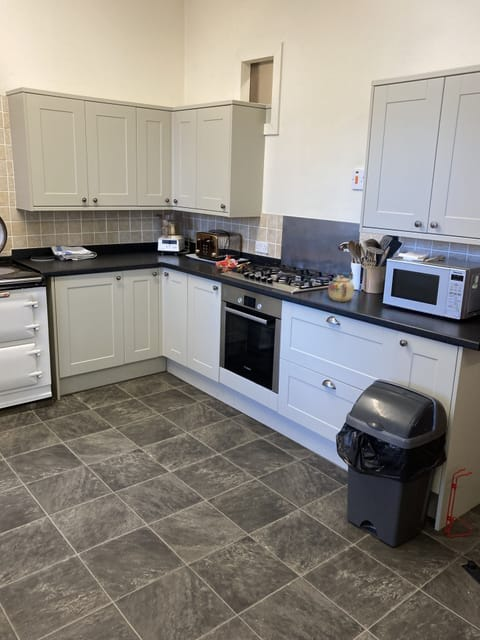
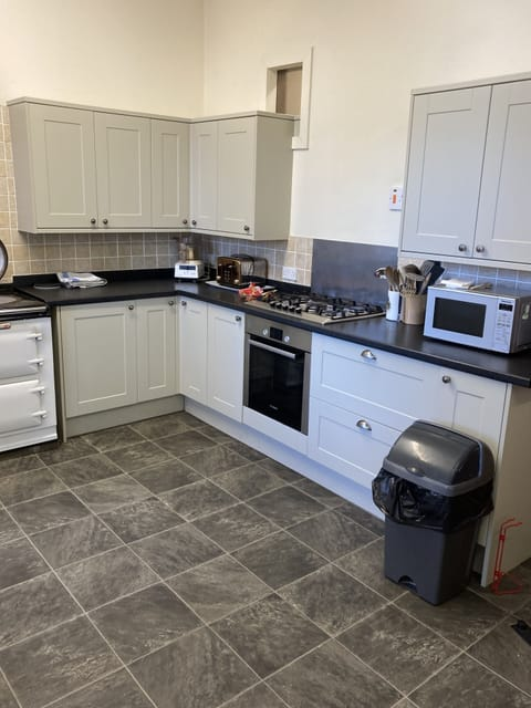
- teapot [327,274,355,303]
